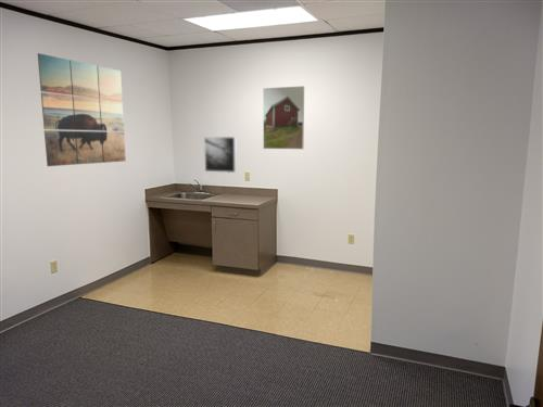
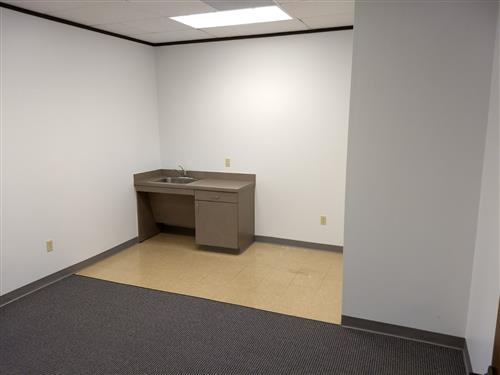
- wall art [37,52,127,167]
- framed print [203,136,238,174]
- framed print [262,85,305,150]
